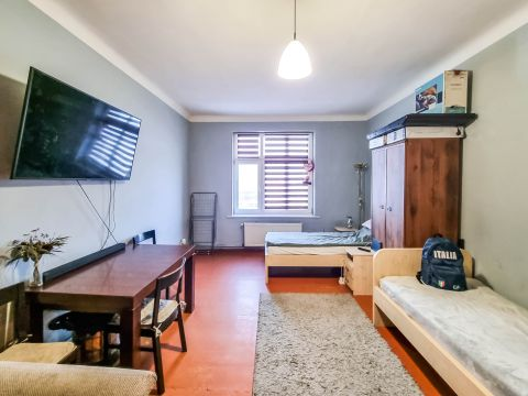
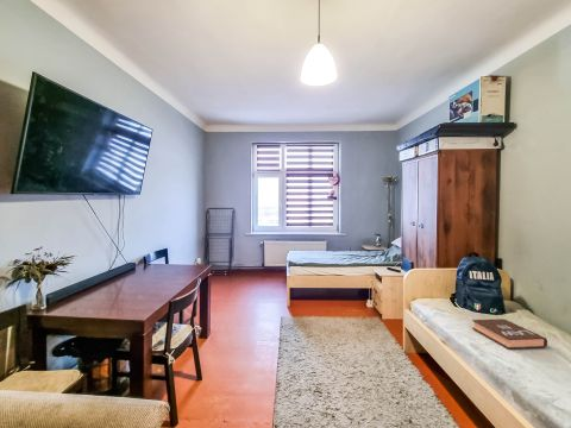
+ book [471,317,548,350]
